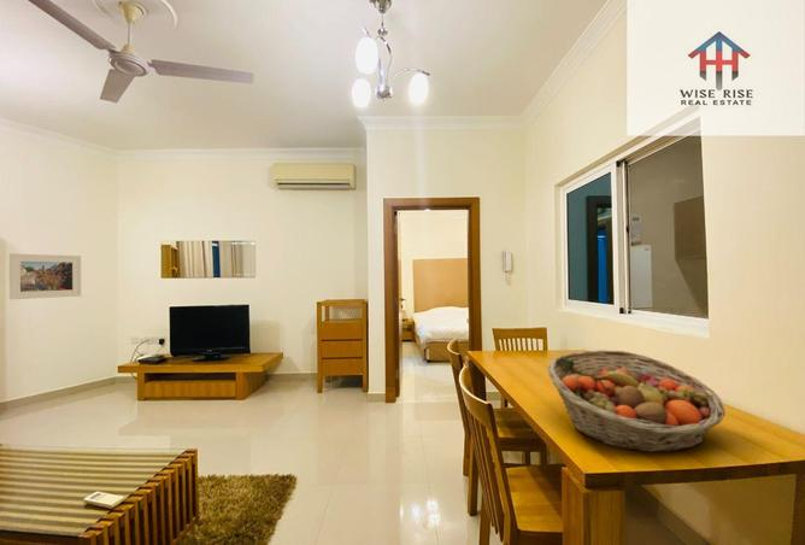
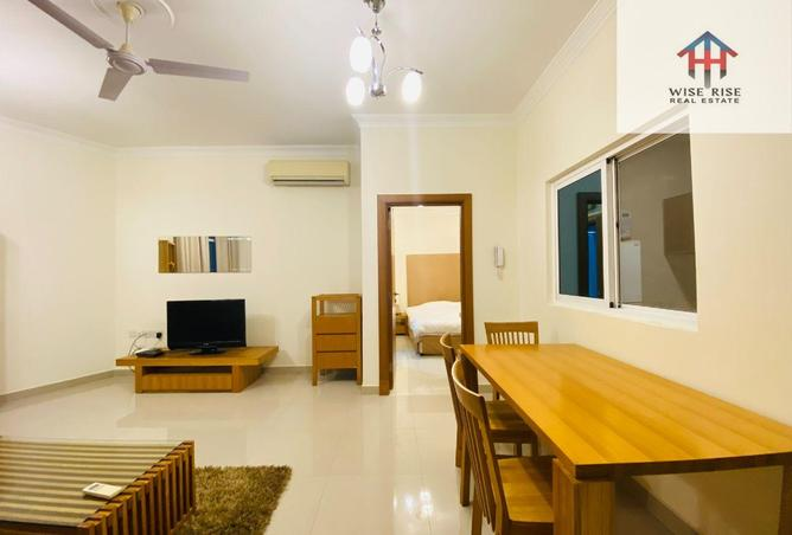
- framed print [8,253,82,300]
- fruit basket [546,348,727,453]
